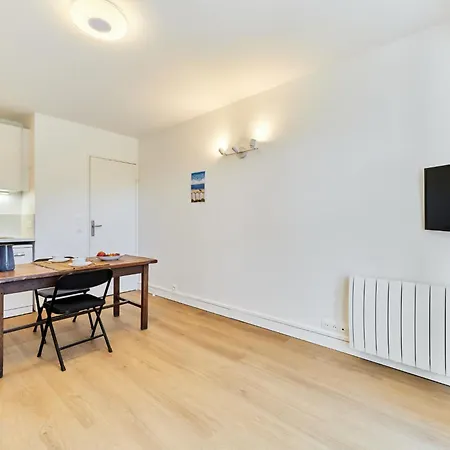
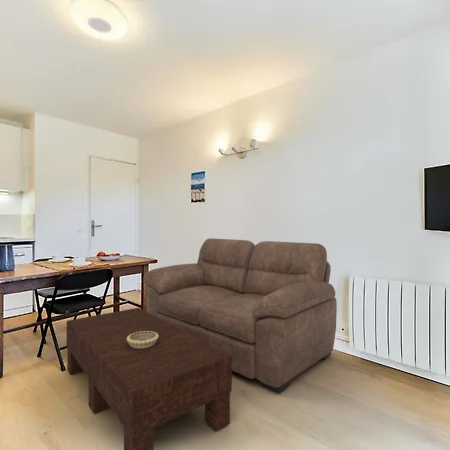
+ decorative bowl [127,331,159,348]
+ coffee table [66,307,233,450]
+ sofa [143,237,338,394]
